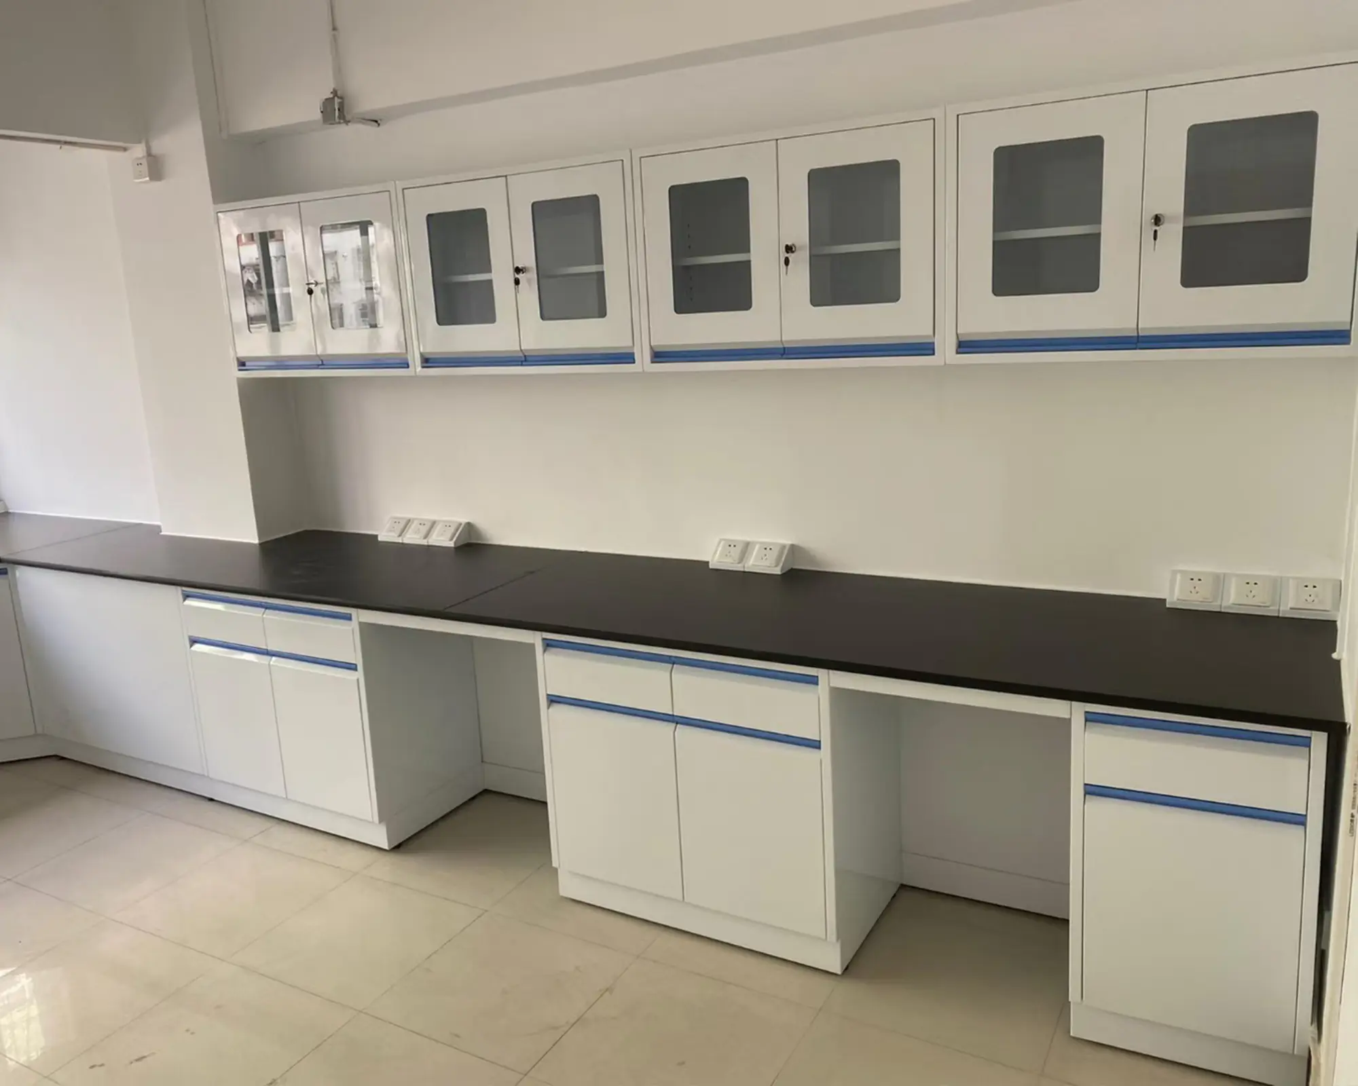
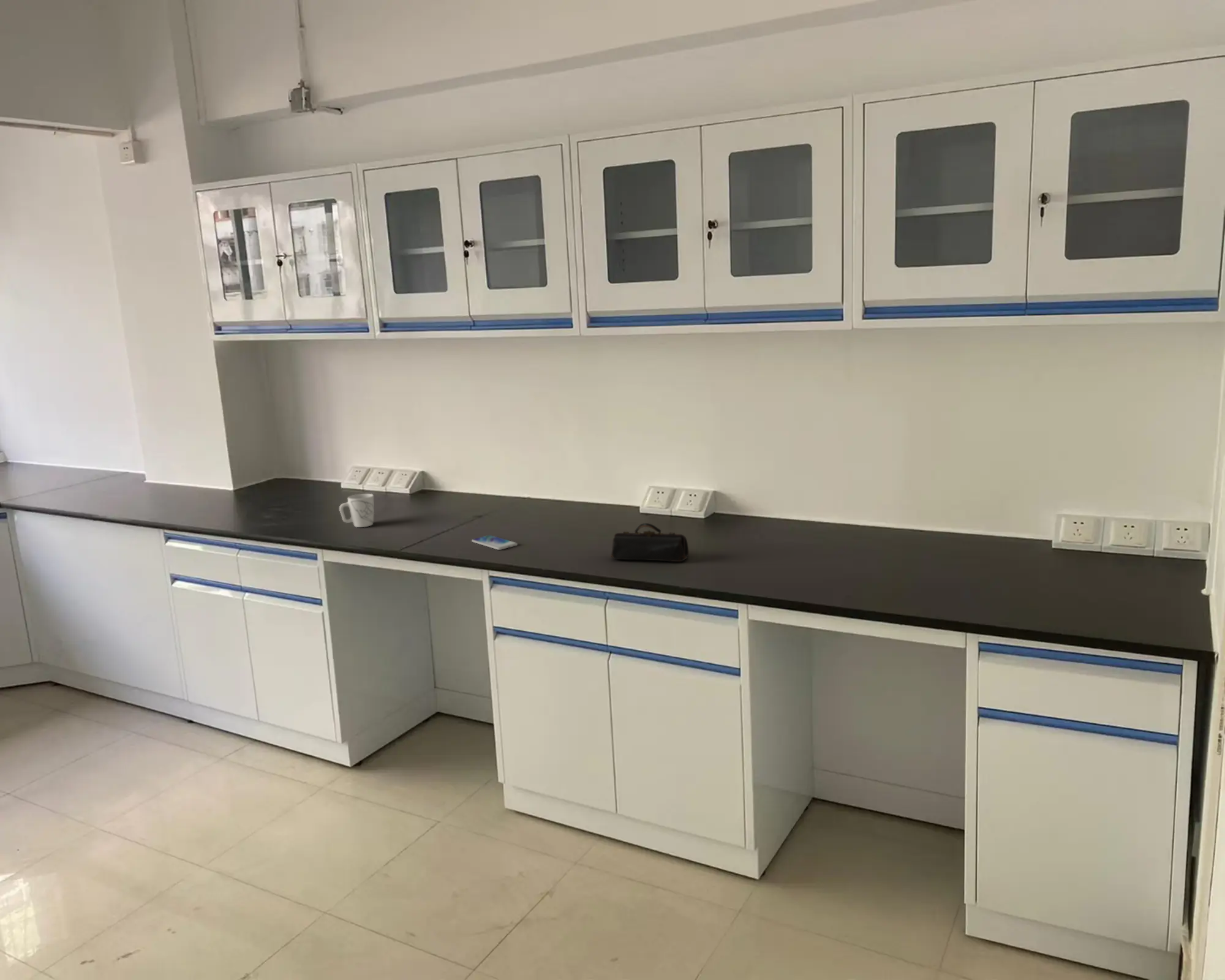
+ pencil case [610,522,690,562]
+ smartphone [471,535,518,551]
+ mug [339,493,375,528]
